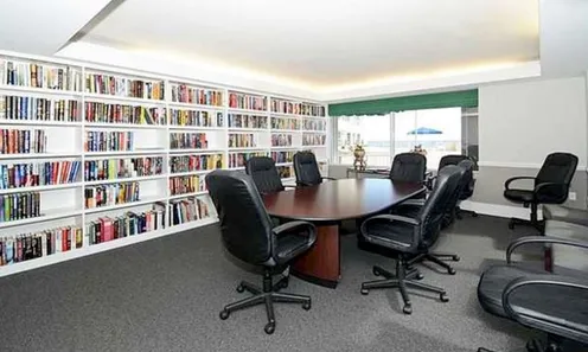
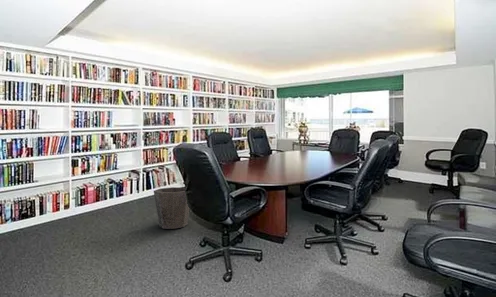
+ waste bin [153,186,190,230]
